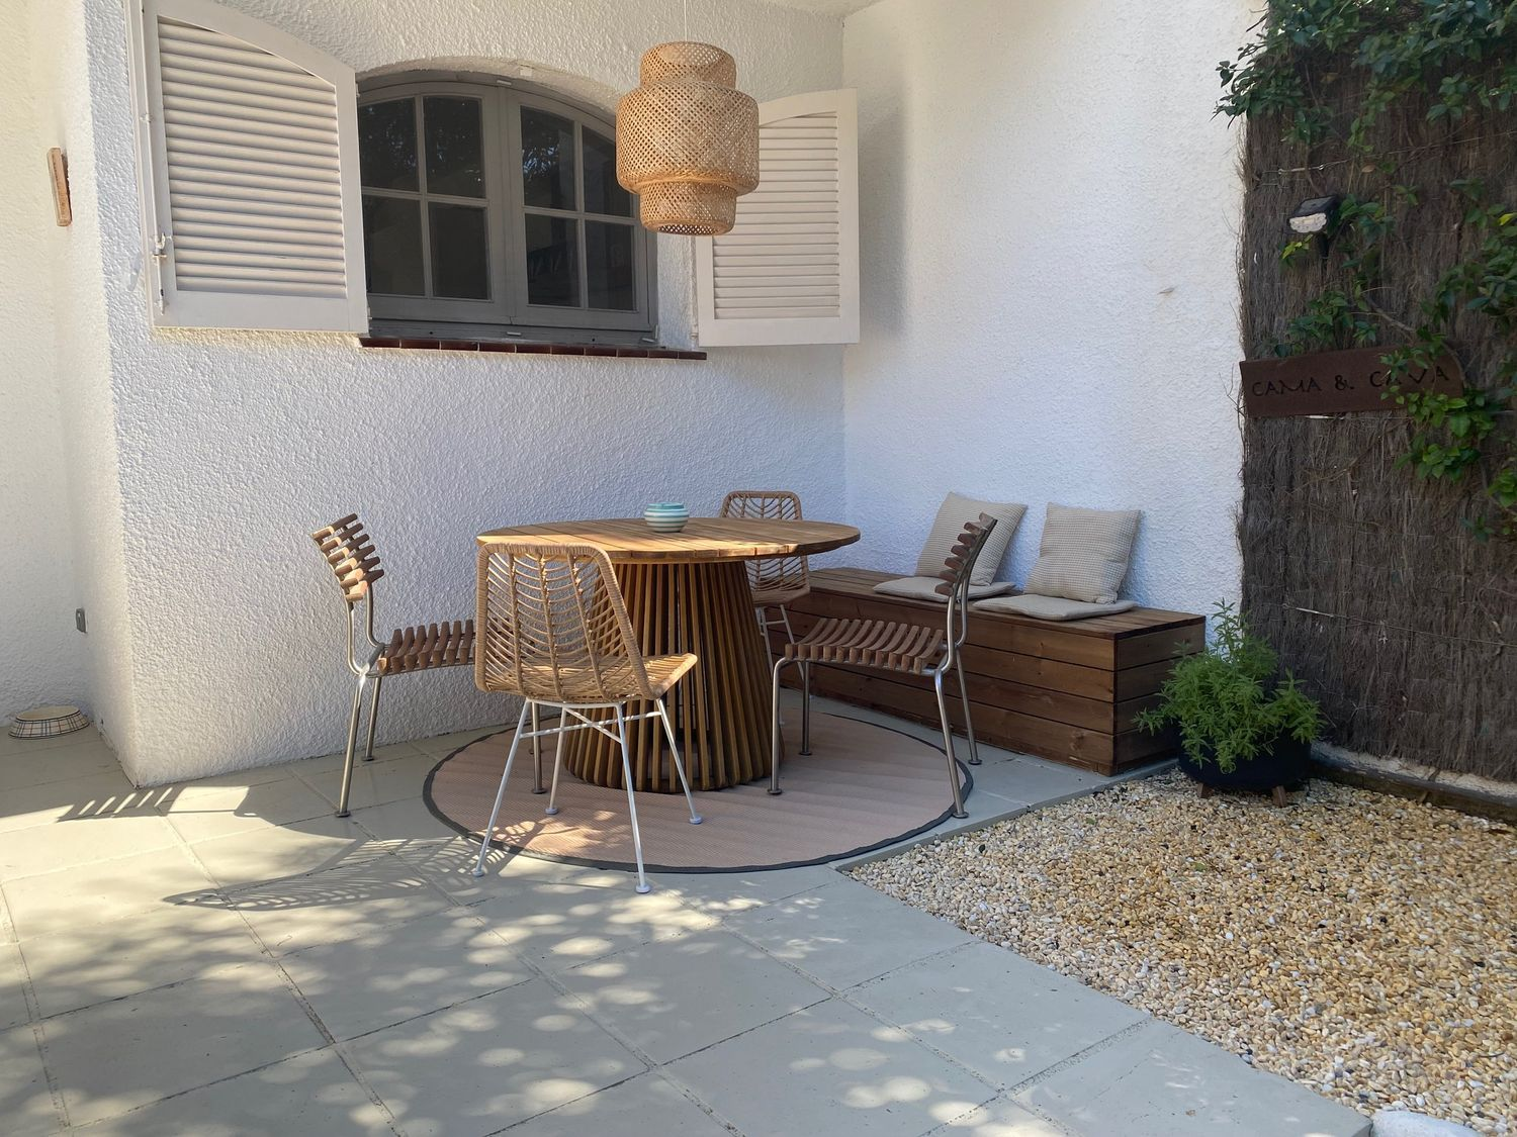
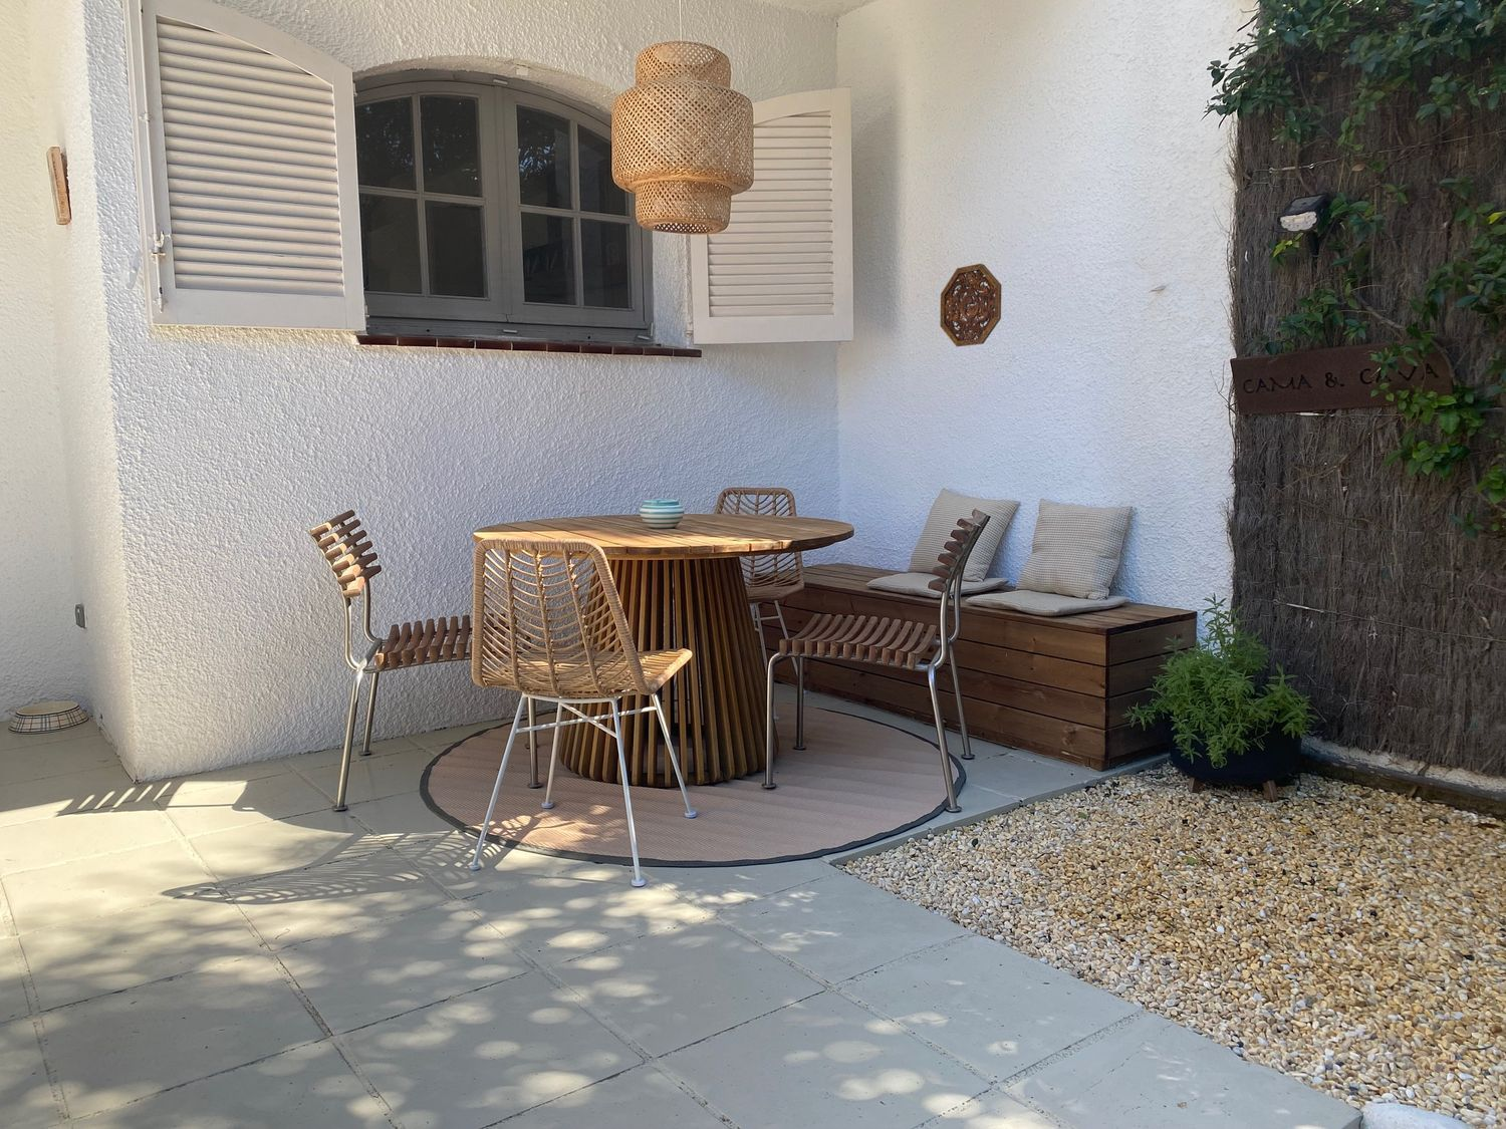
+ decorative platter [939,263,1003,347]
